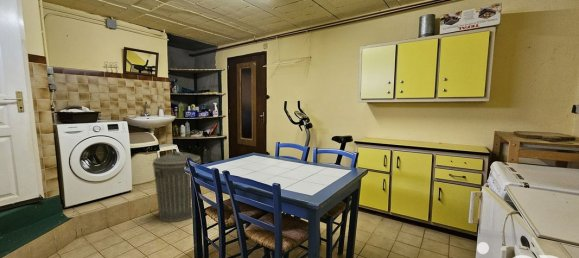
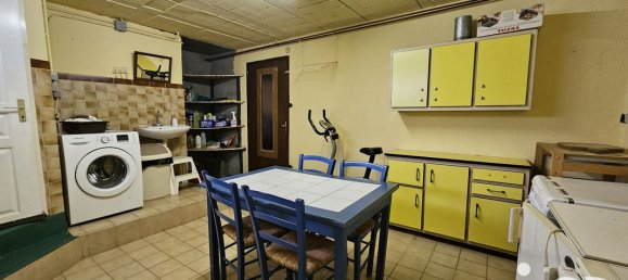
- trash can [152,150,202,223]
